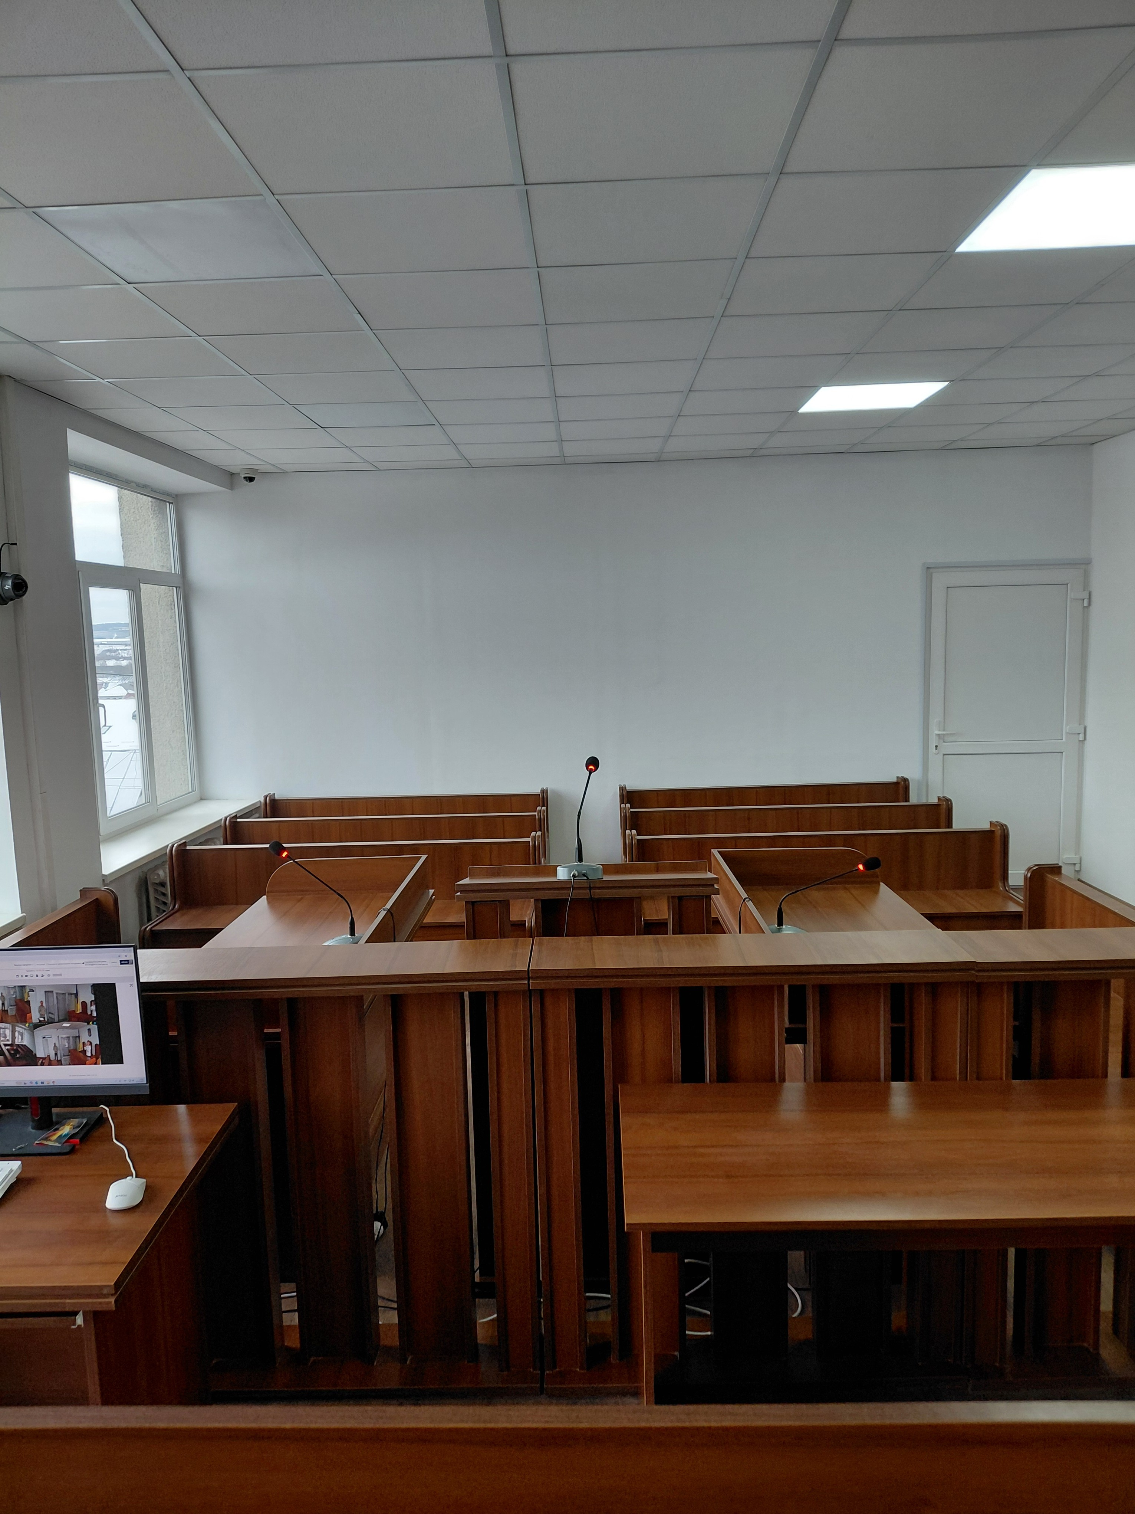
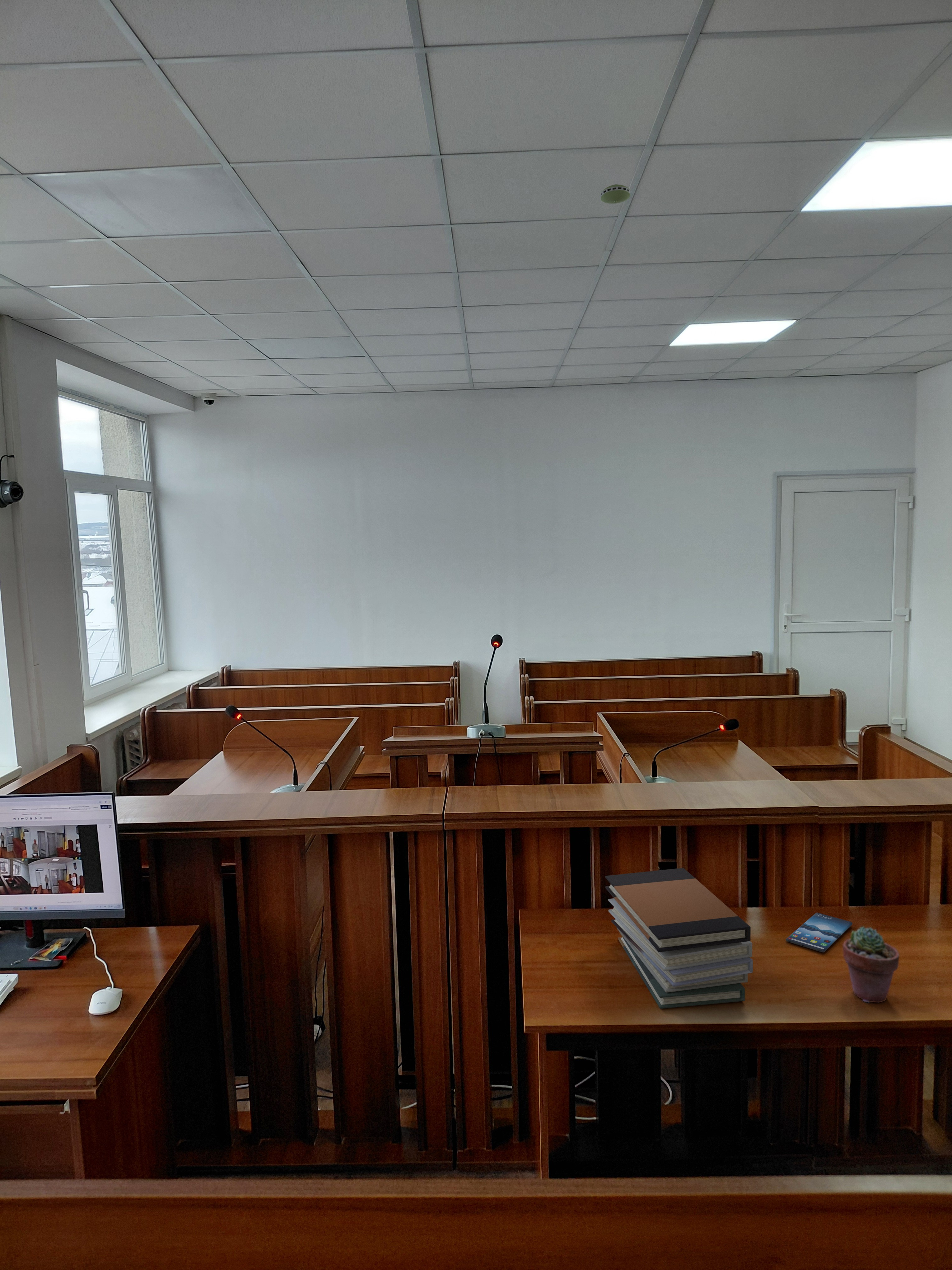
+ smartphone [785,912,853,952]
+ smoke detector [600,184,631,204]
+ book stack [605,868,753,1009]
+ potted succulent [842,926,900,1003]
